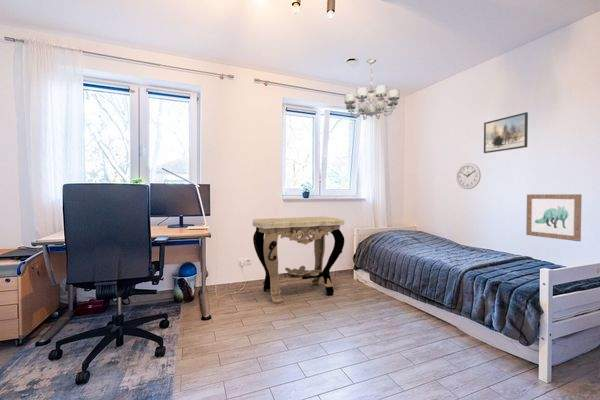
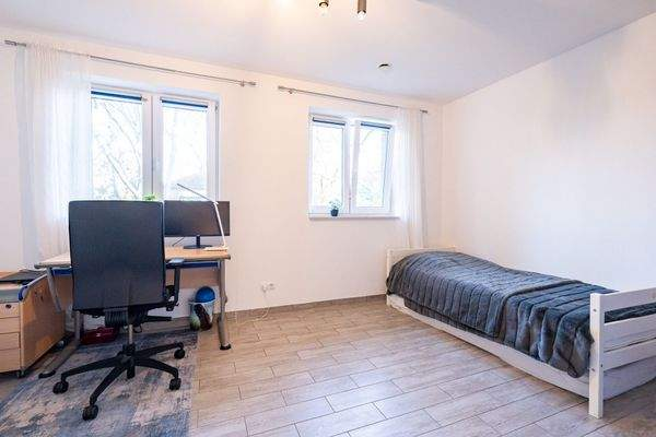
- wall clock [455,162,482,190]
- console table [252,216,346,305]
- chandelier [343,57,401,121]
- wall art [525,193,583,242]
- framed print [483,111,529,154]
